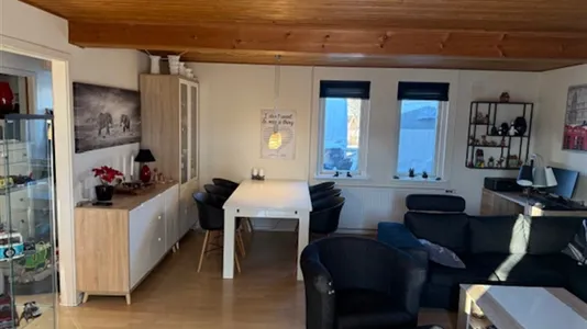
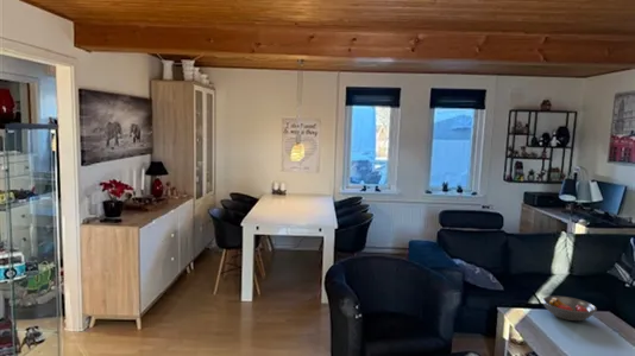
+ fruit bowl [541,294,598,322]
